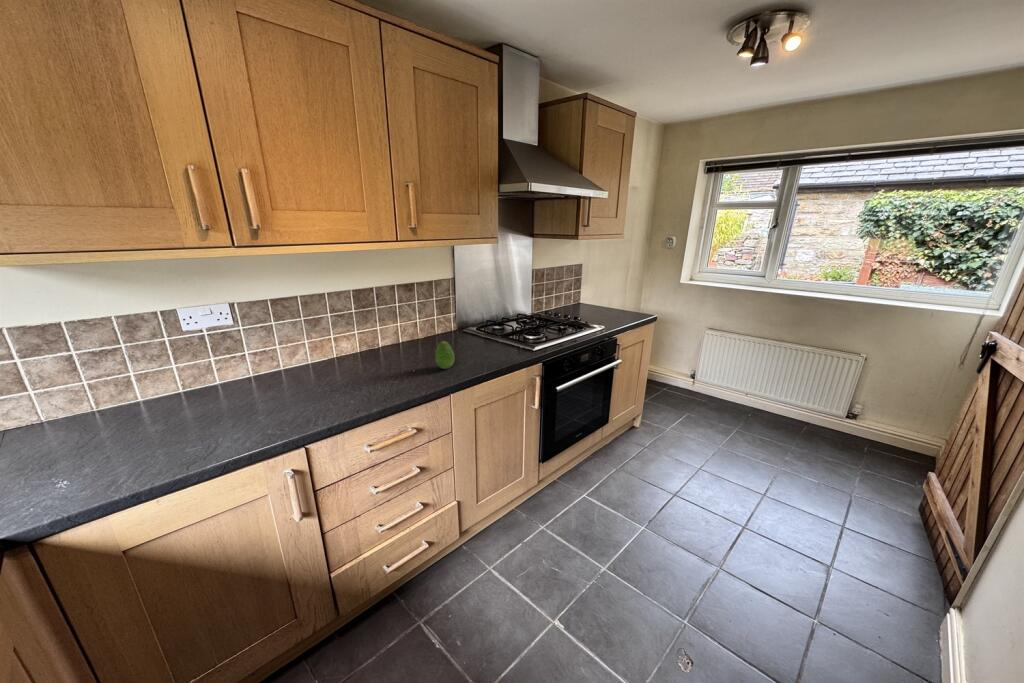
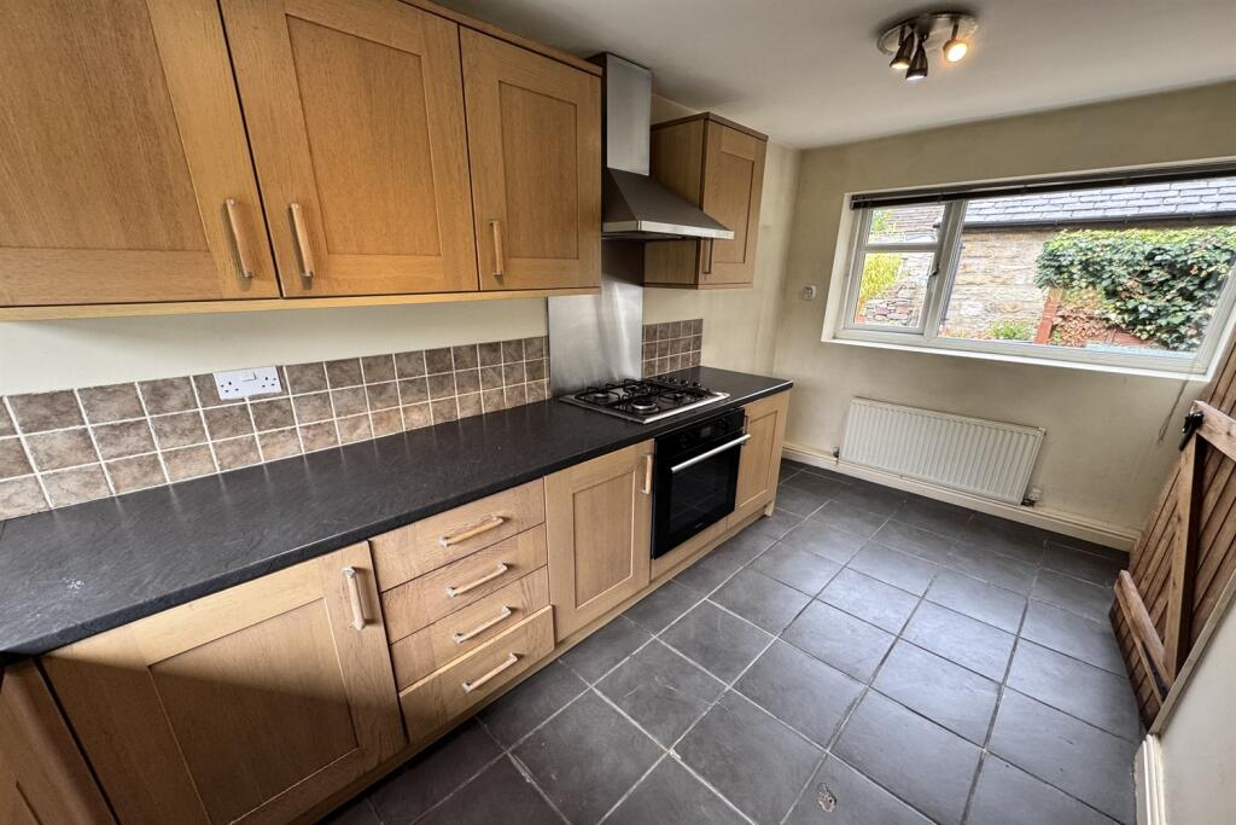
- fruit [434,340,456,370]
